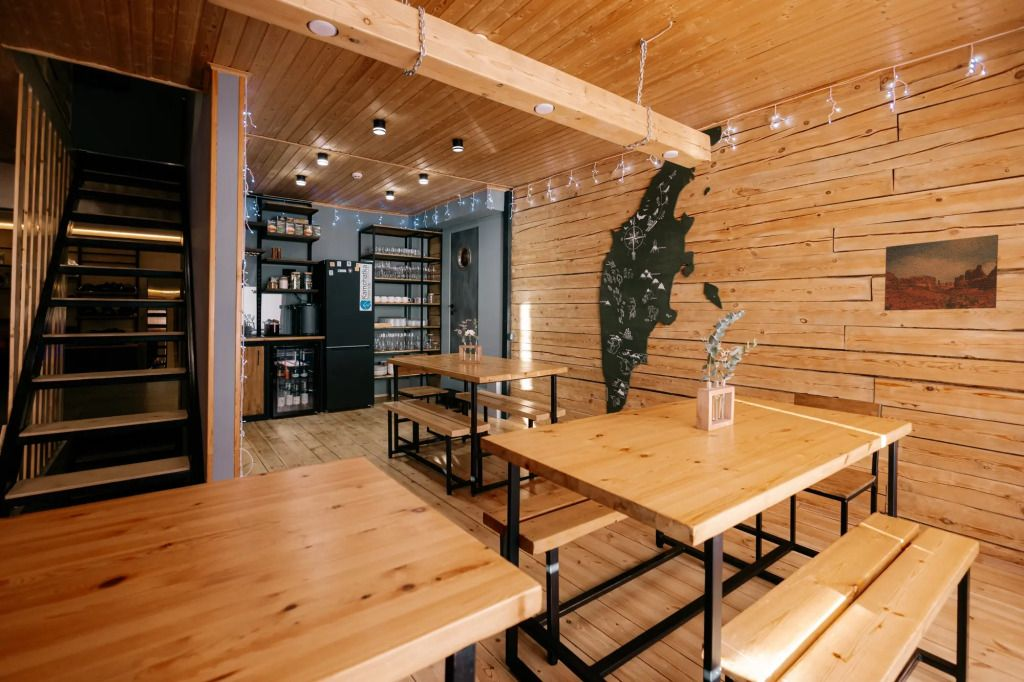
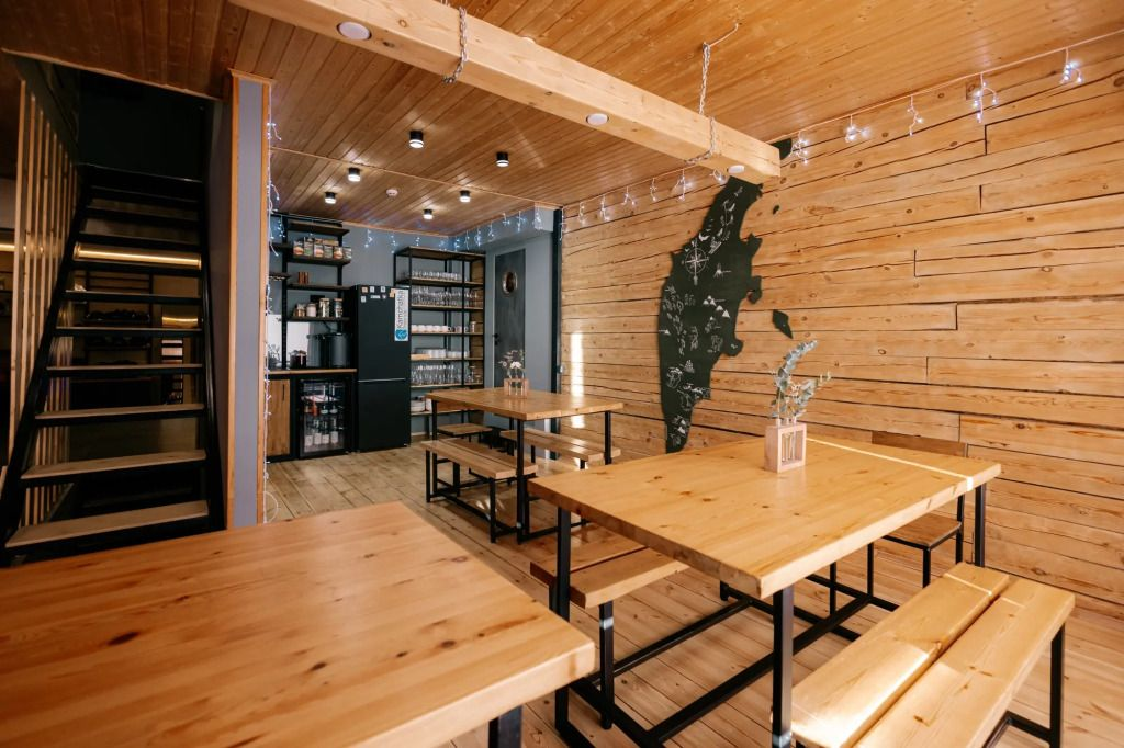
- wall art [883,234,999,312]
